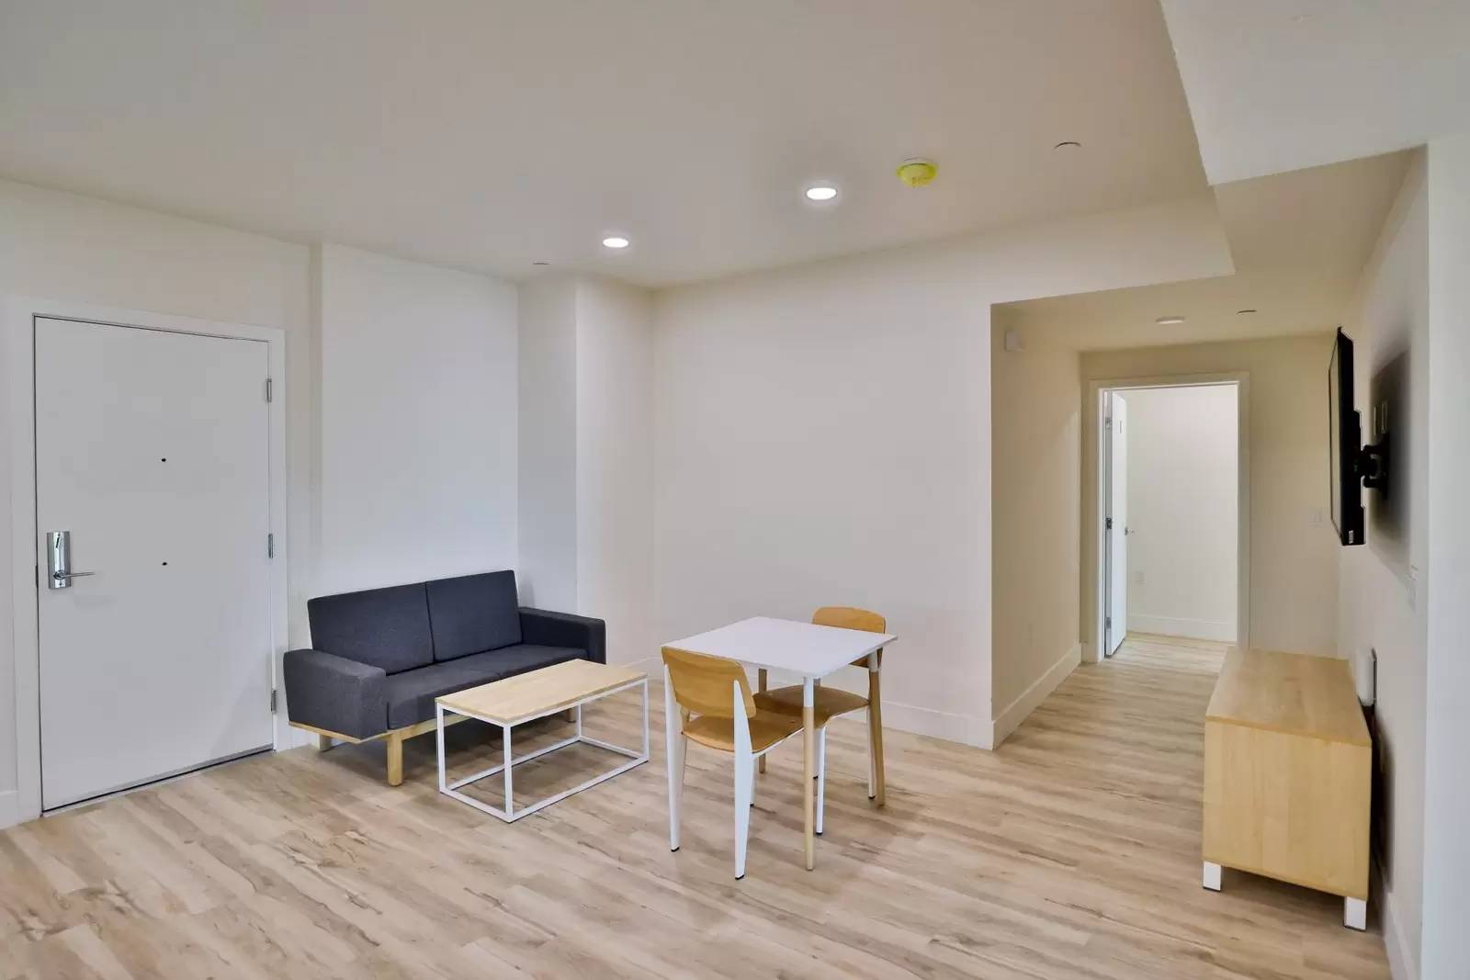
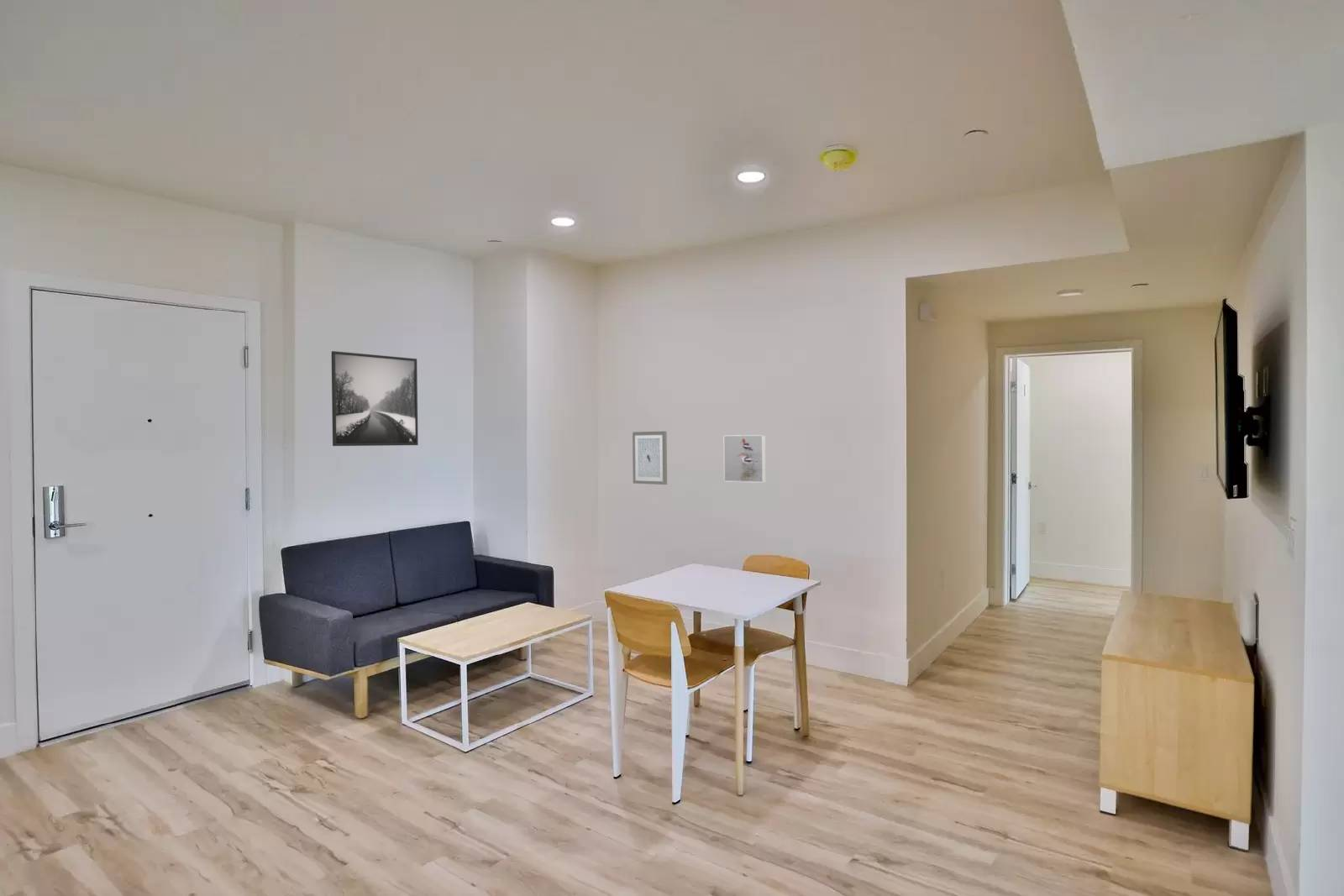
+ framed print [723,434,766,484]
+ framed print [331,350,419,447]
+ wall art [632,431,668,485]
